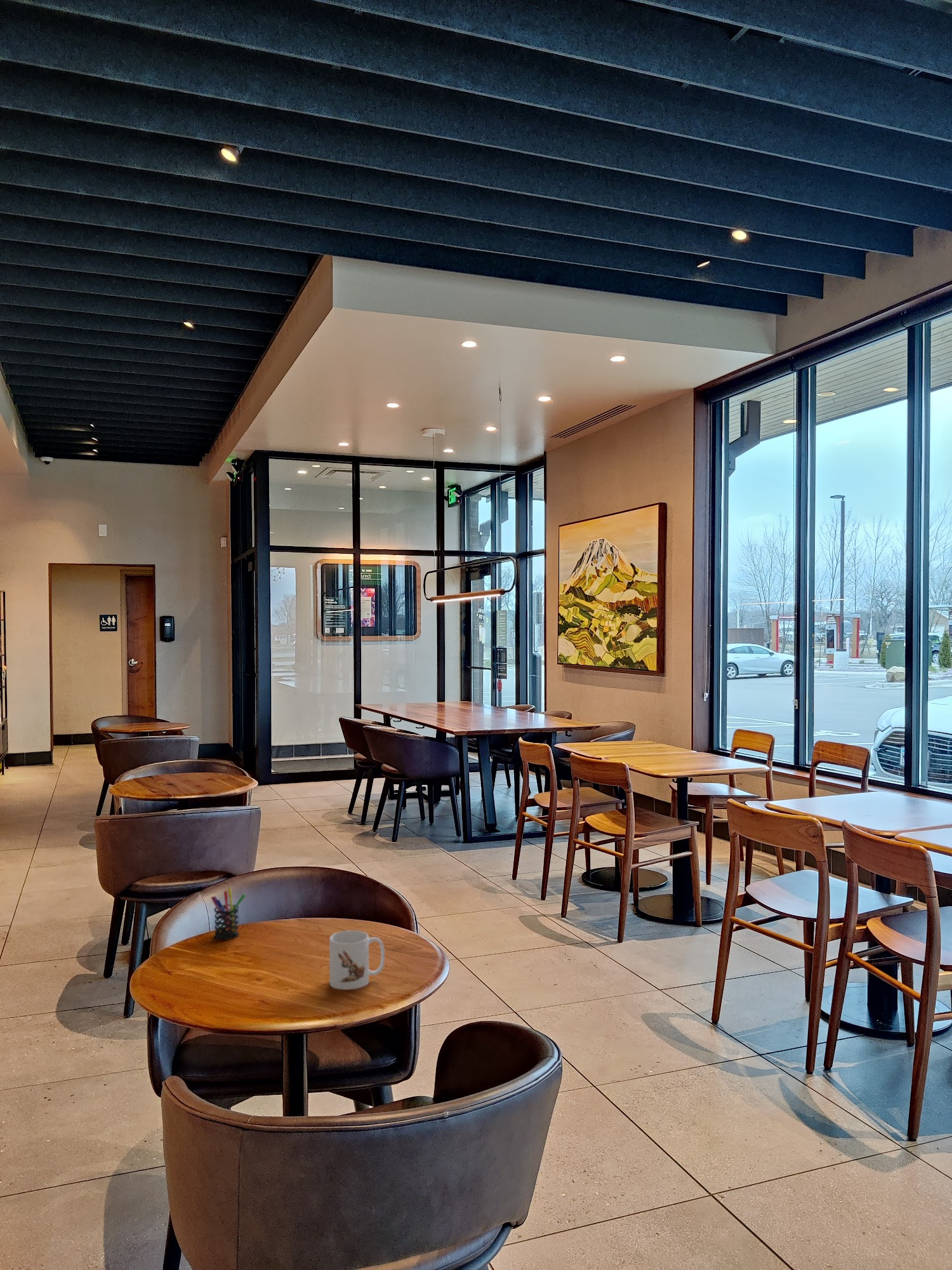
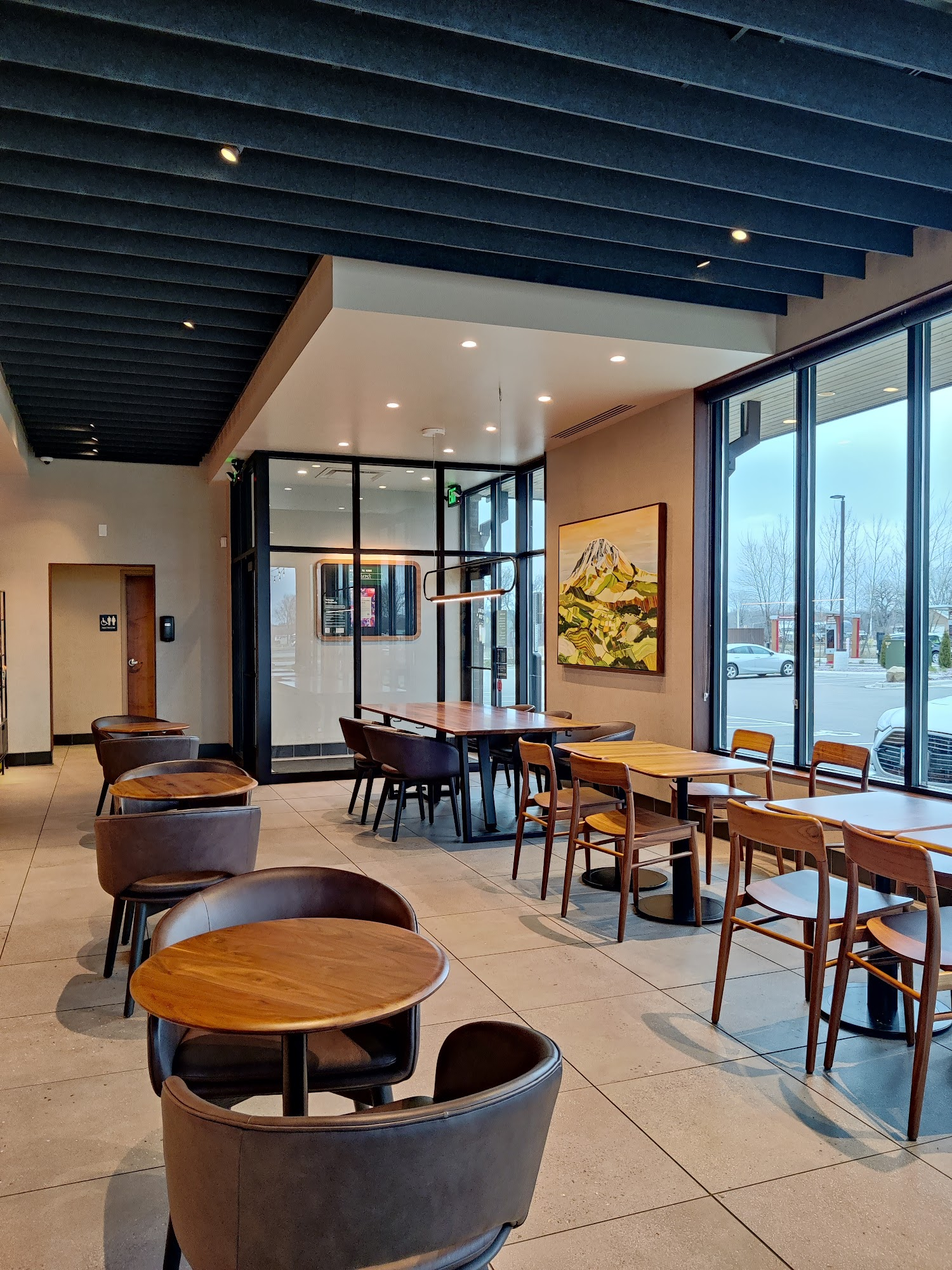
- pen holder [211,887,246,940]
- mug [329,930,385,990]
